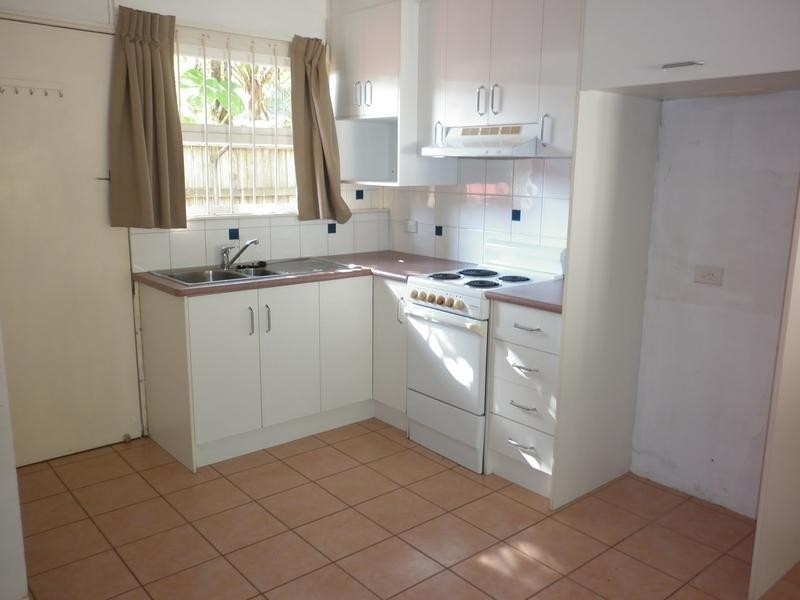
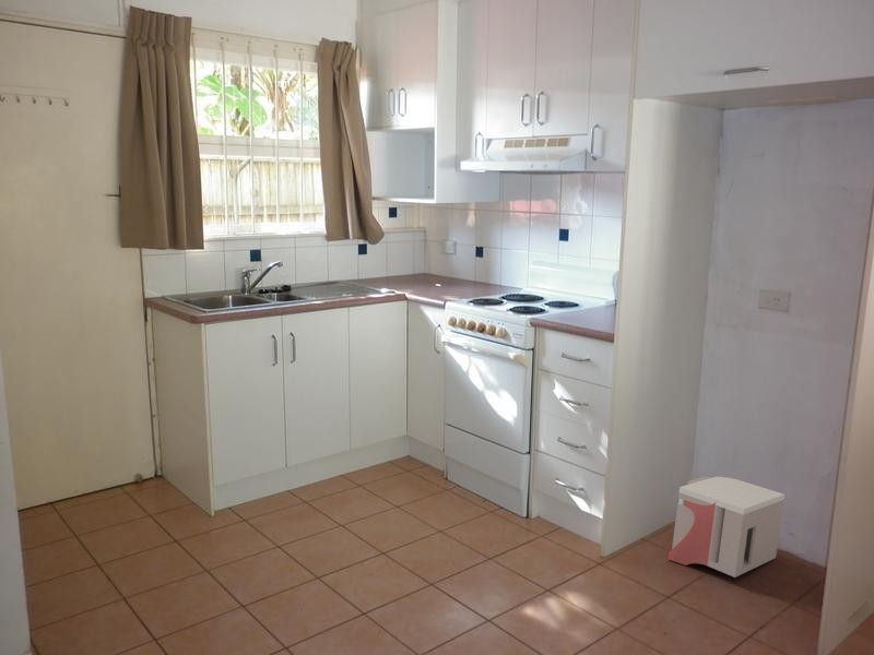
+ architectural model [666,475,786,579]
